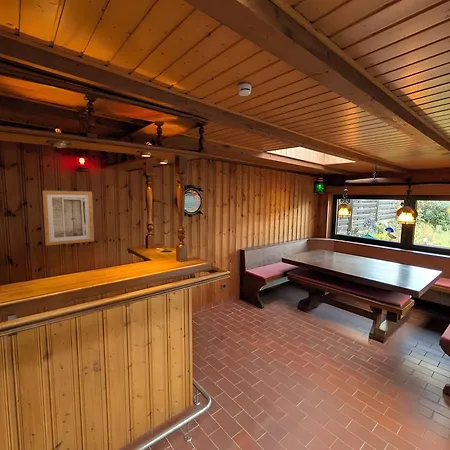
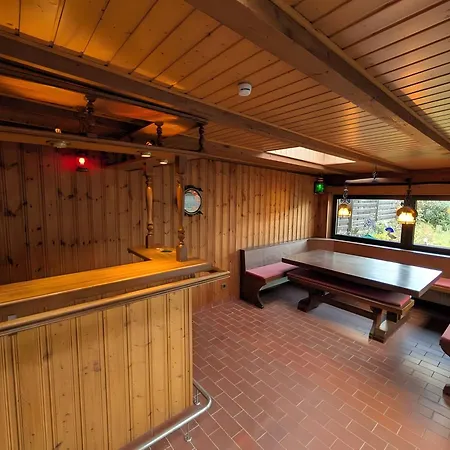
- wall art [41,190,95,247]
